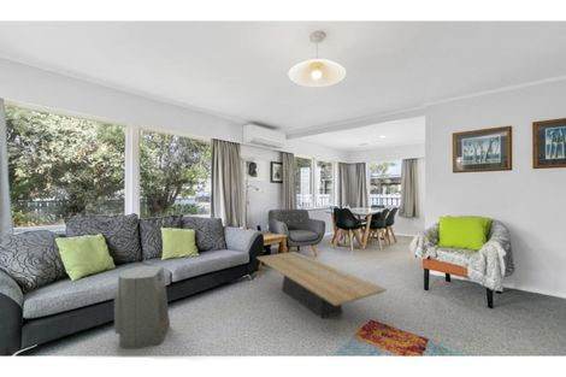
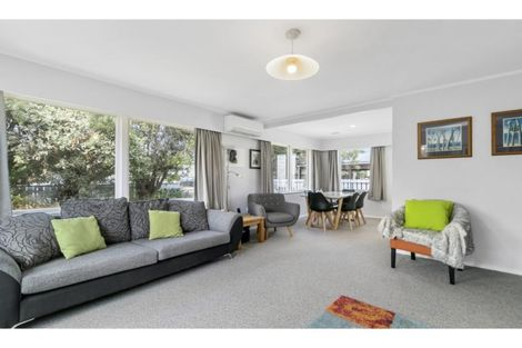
- fan [113,265,171,351]
- coffee table [255,251,388,319]
